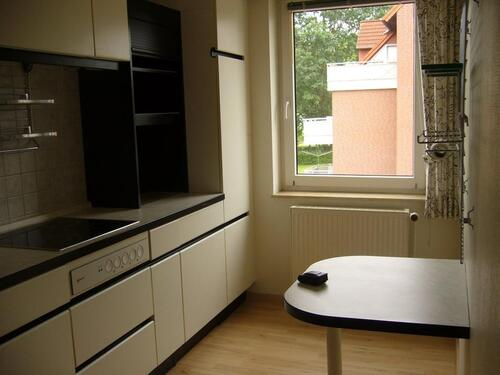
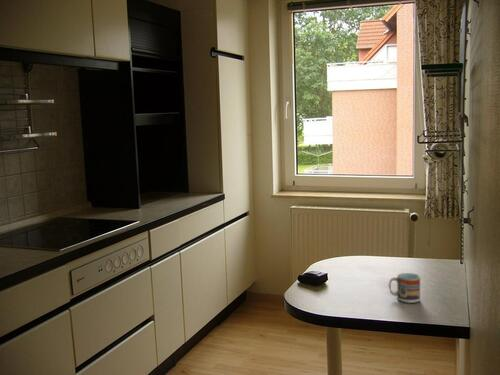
+ cup [388,272,422,304]
